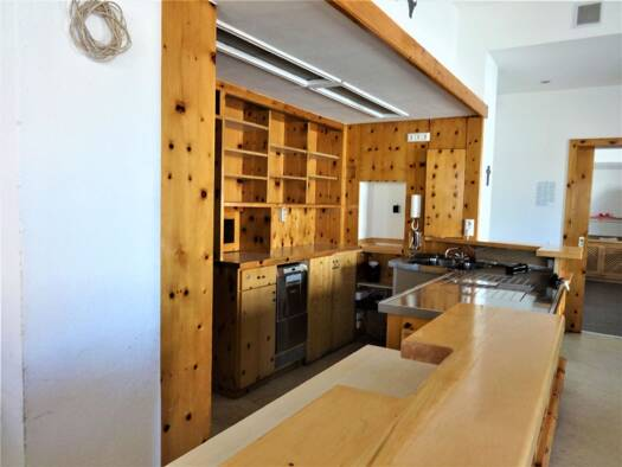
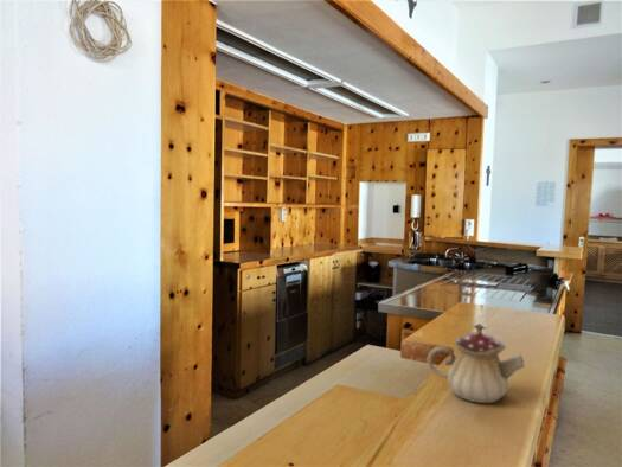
+ teapot [425,322,526,404]
